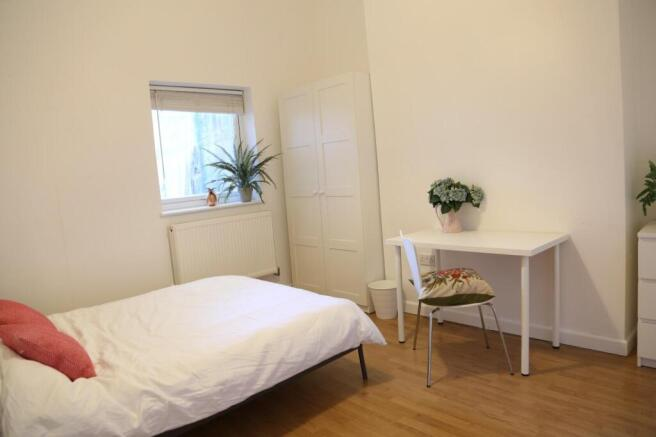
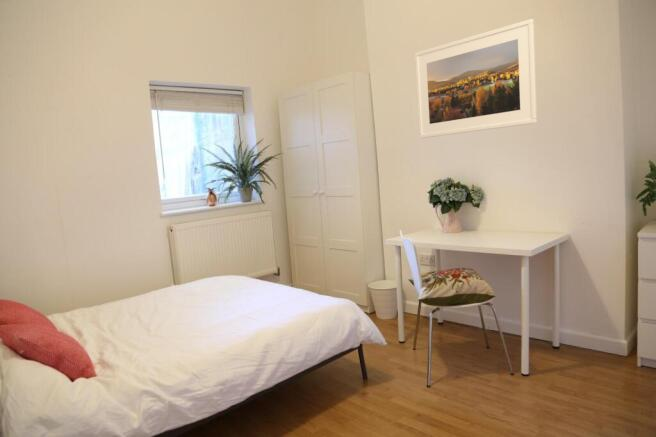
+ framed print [414,18,538,139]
